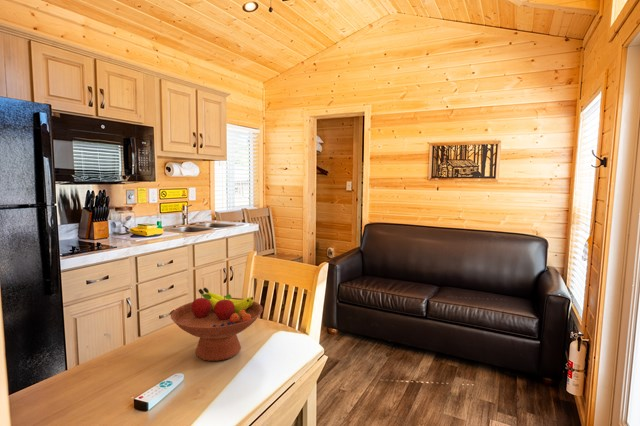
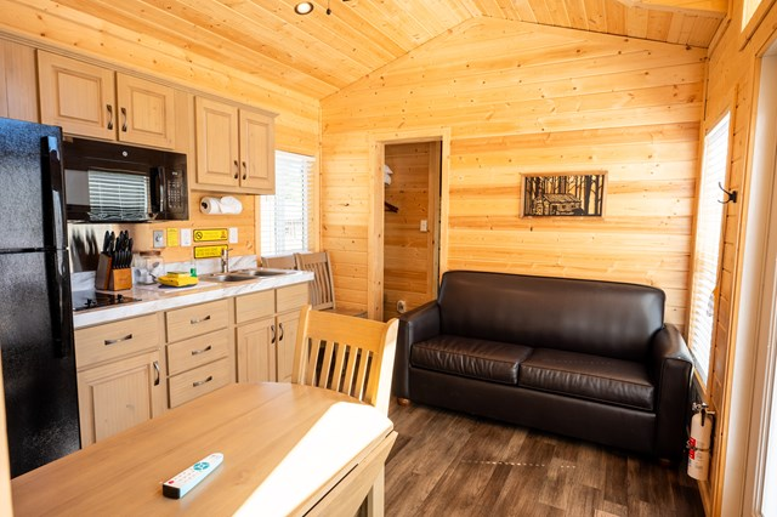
- fruit bowl [170,287,264,362]
